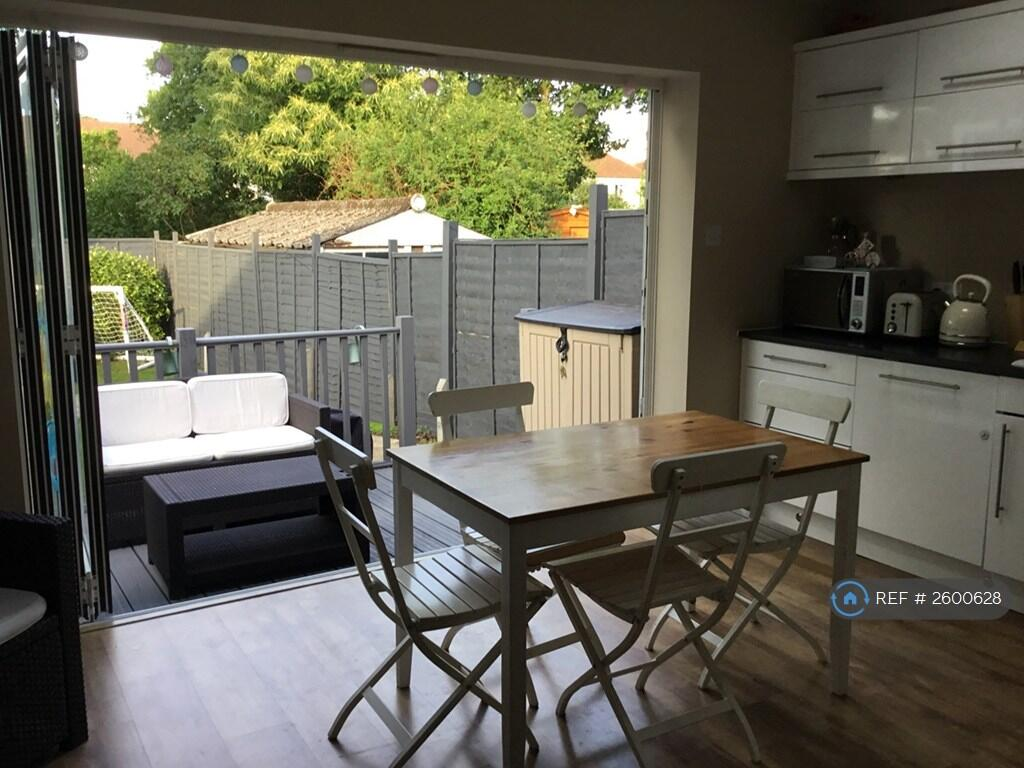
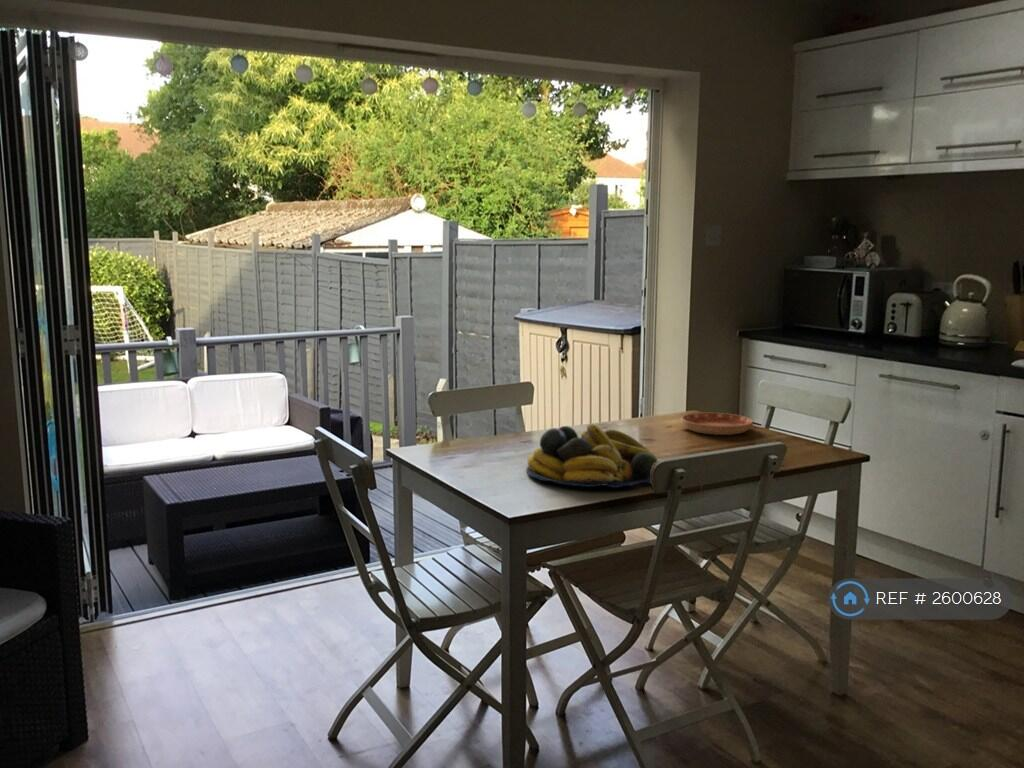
+ saucer [680,412,754,436]
+ fruit bowl [525,422,659,489]
